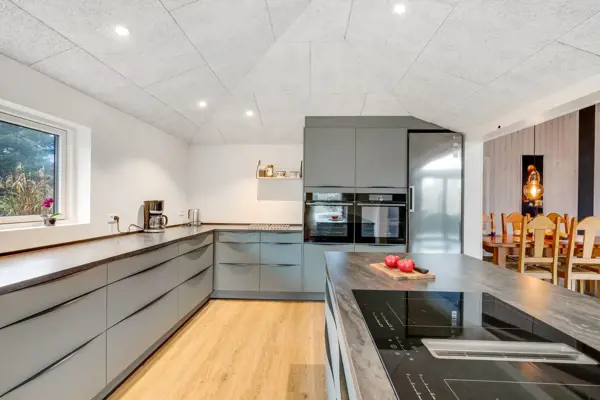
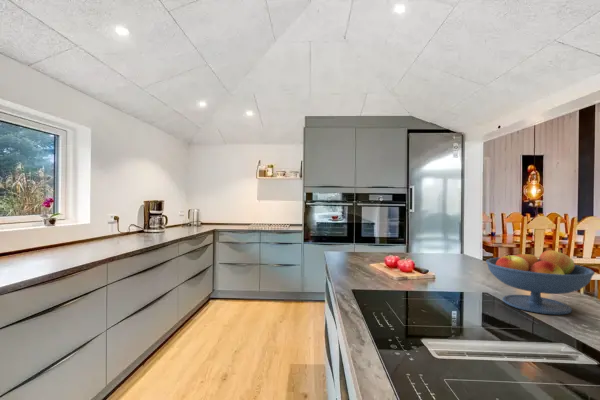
+ fruit bowl [485,249,596,316]
